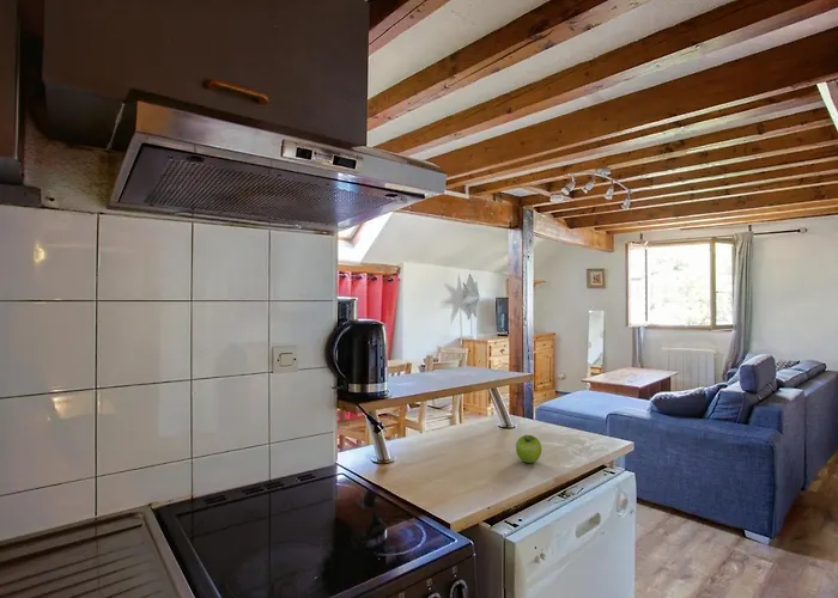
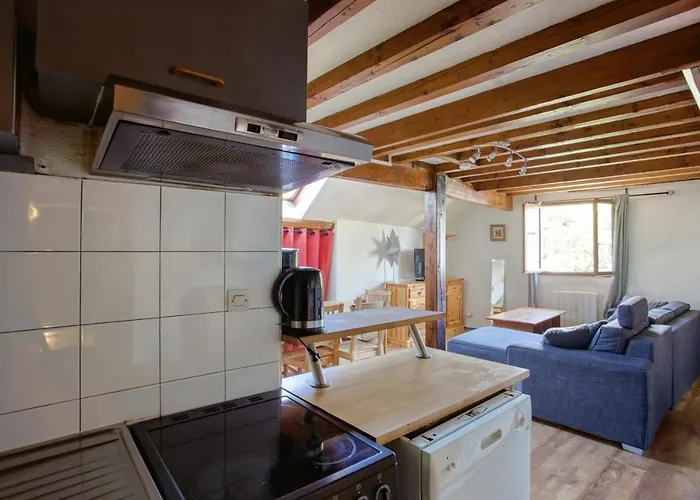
- fruit [515,434,542,464]
